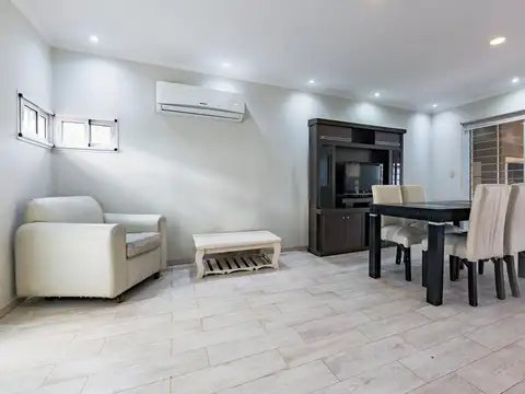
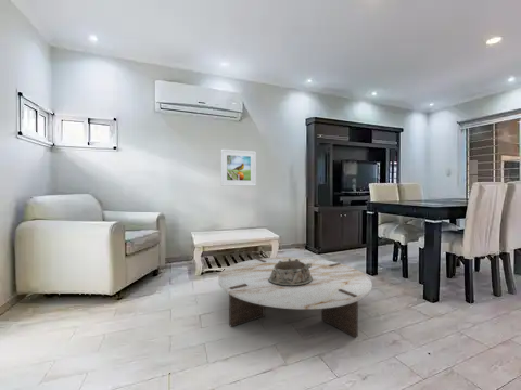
+ coffee table [217,256,373,338]
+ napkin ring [268,258,313,286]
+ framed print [220,148,257,187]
